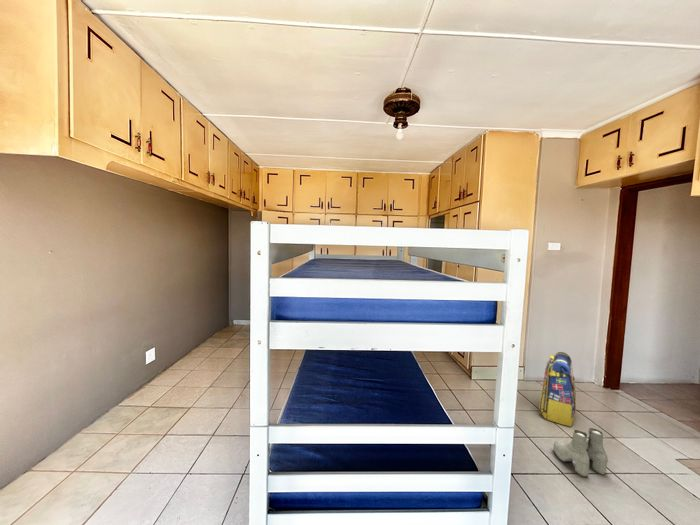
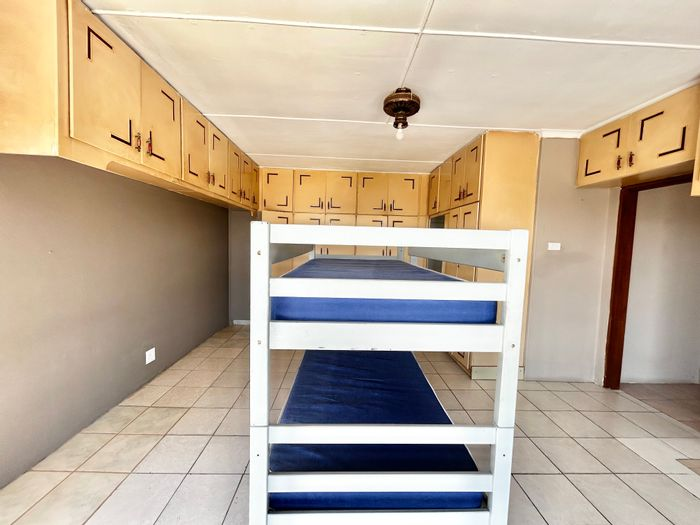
- boots [552,427,609,478]
- backpack [538,351,577,428]
